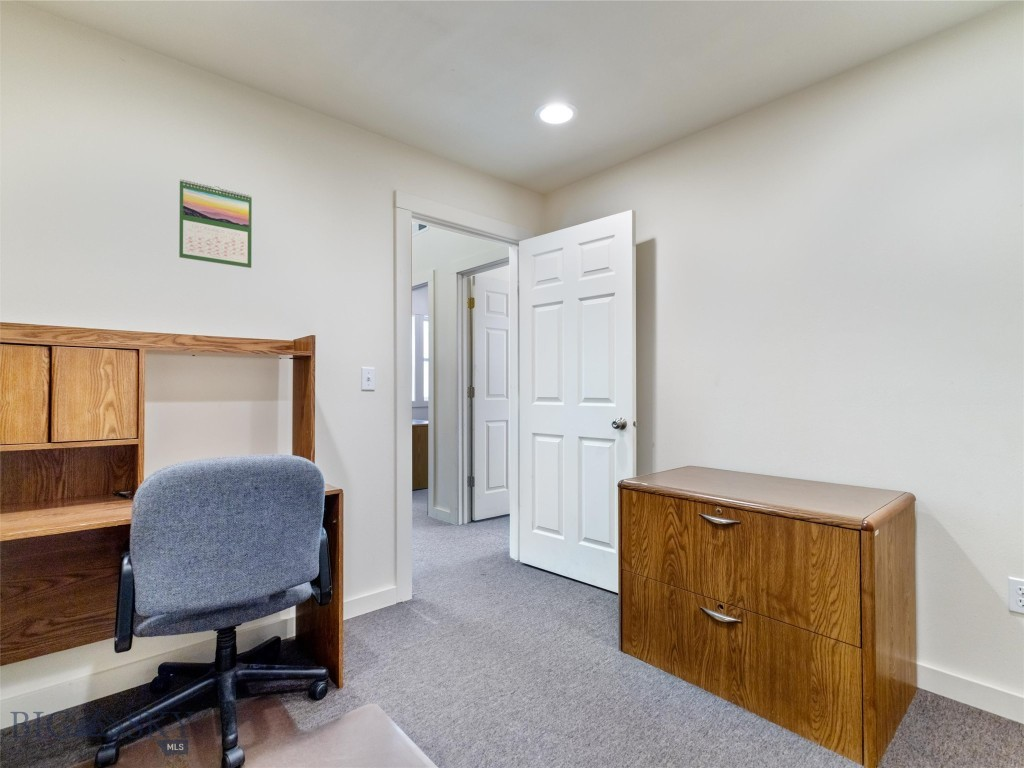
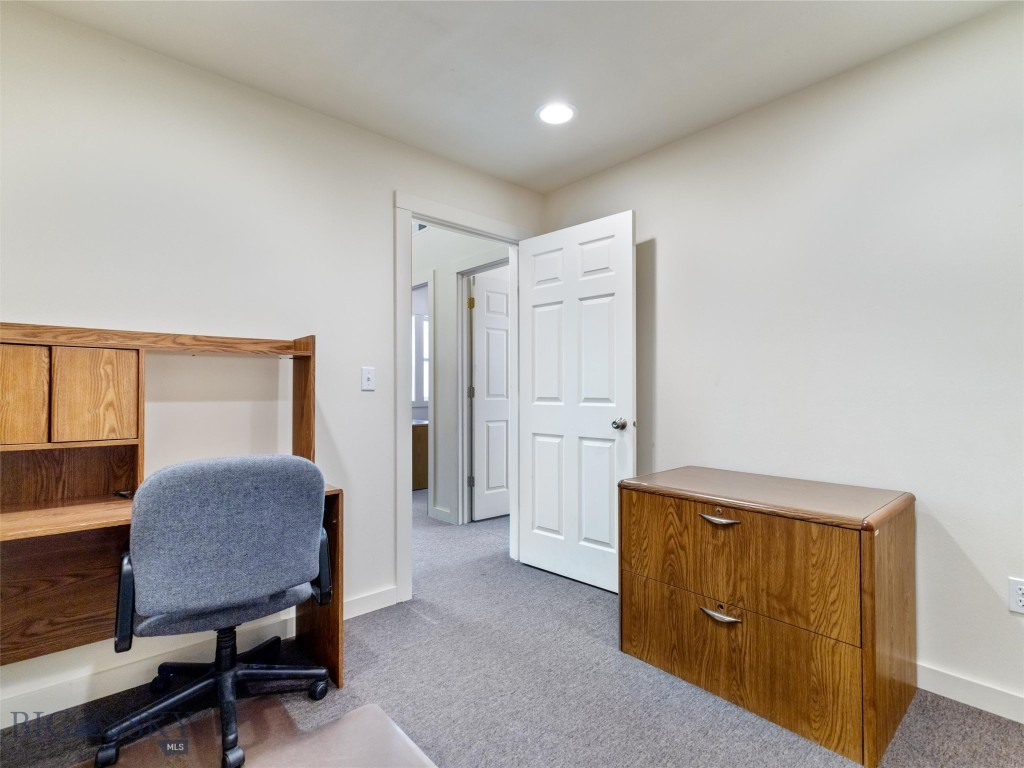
- calendar [178,178,253,269]
